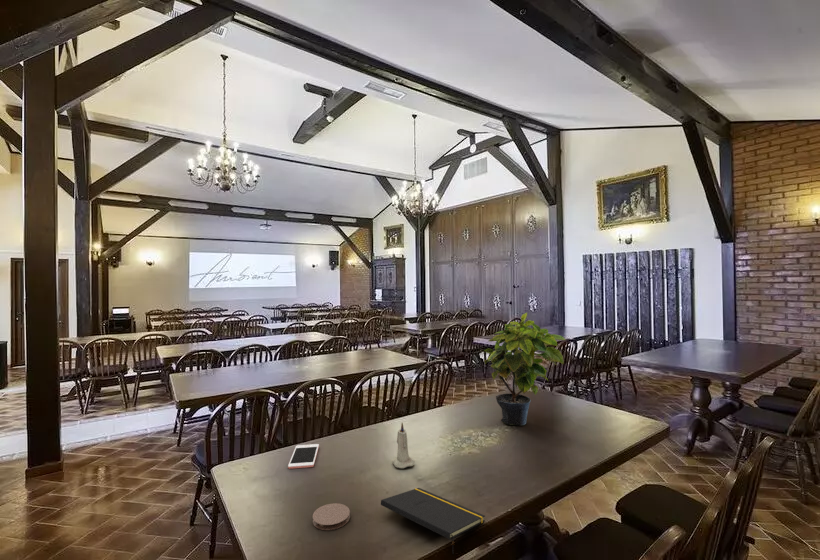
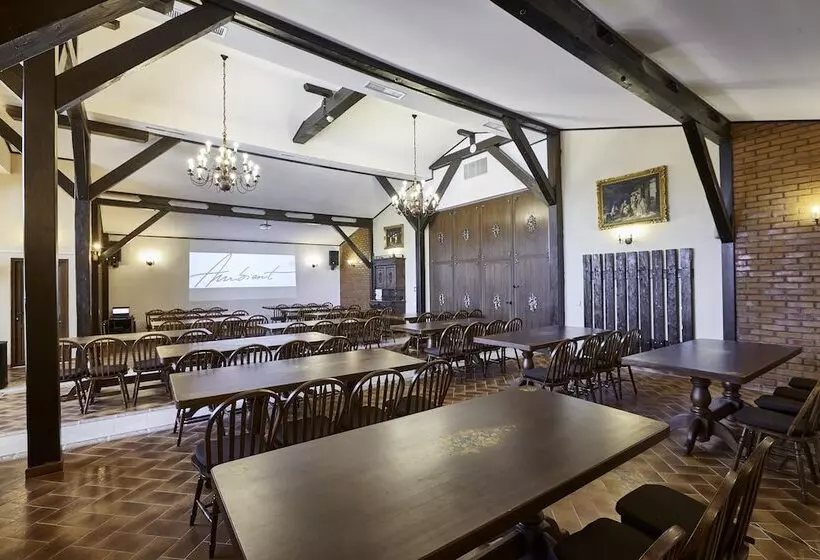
- coaster [312,502,351,531]
- cell phone [287,443,320,470]
- potted plant [483,312,567,427]
- candle [391,422,416,469]
- notepad [380,487,486,555]
